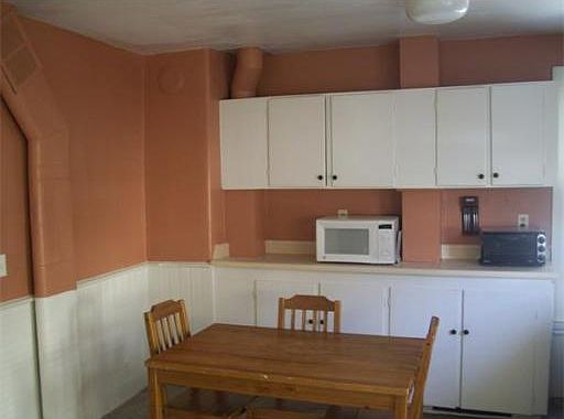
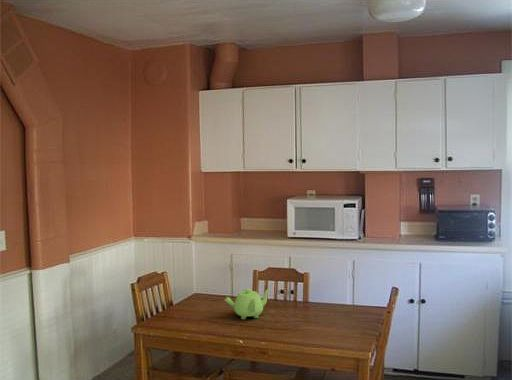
+ teapot [224,288,272,320]
